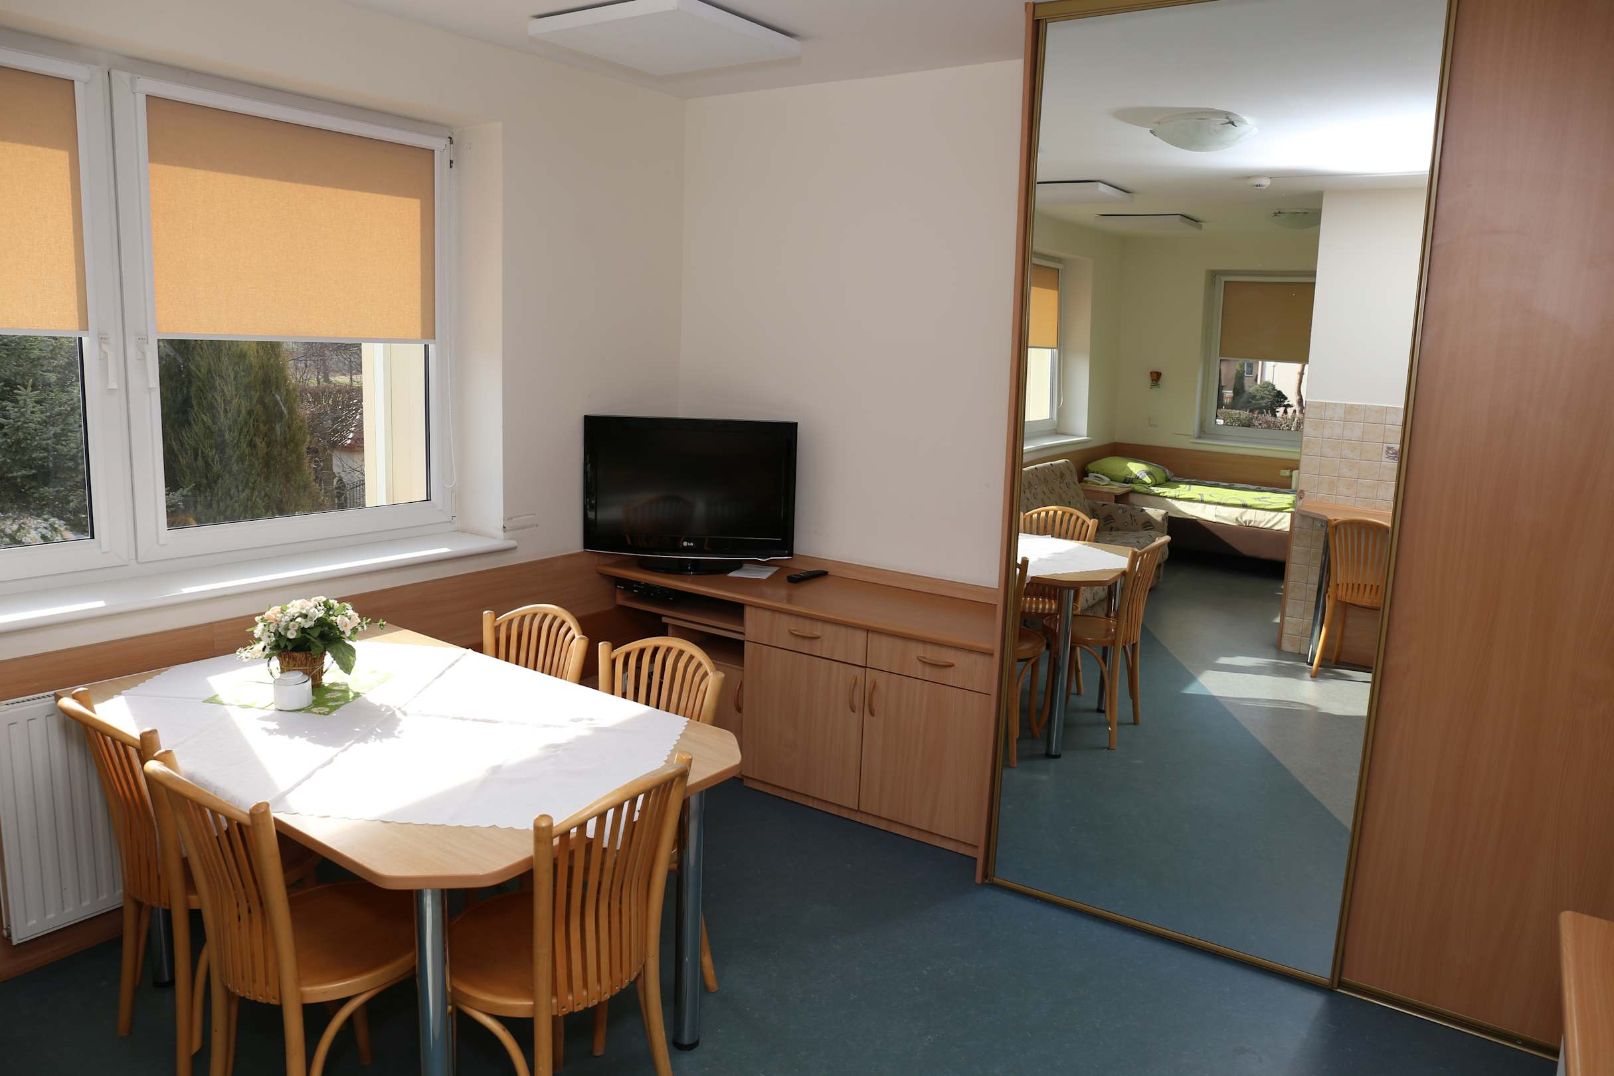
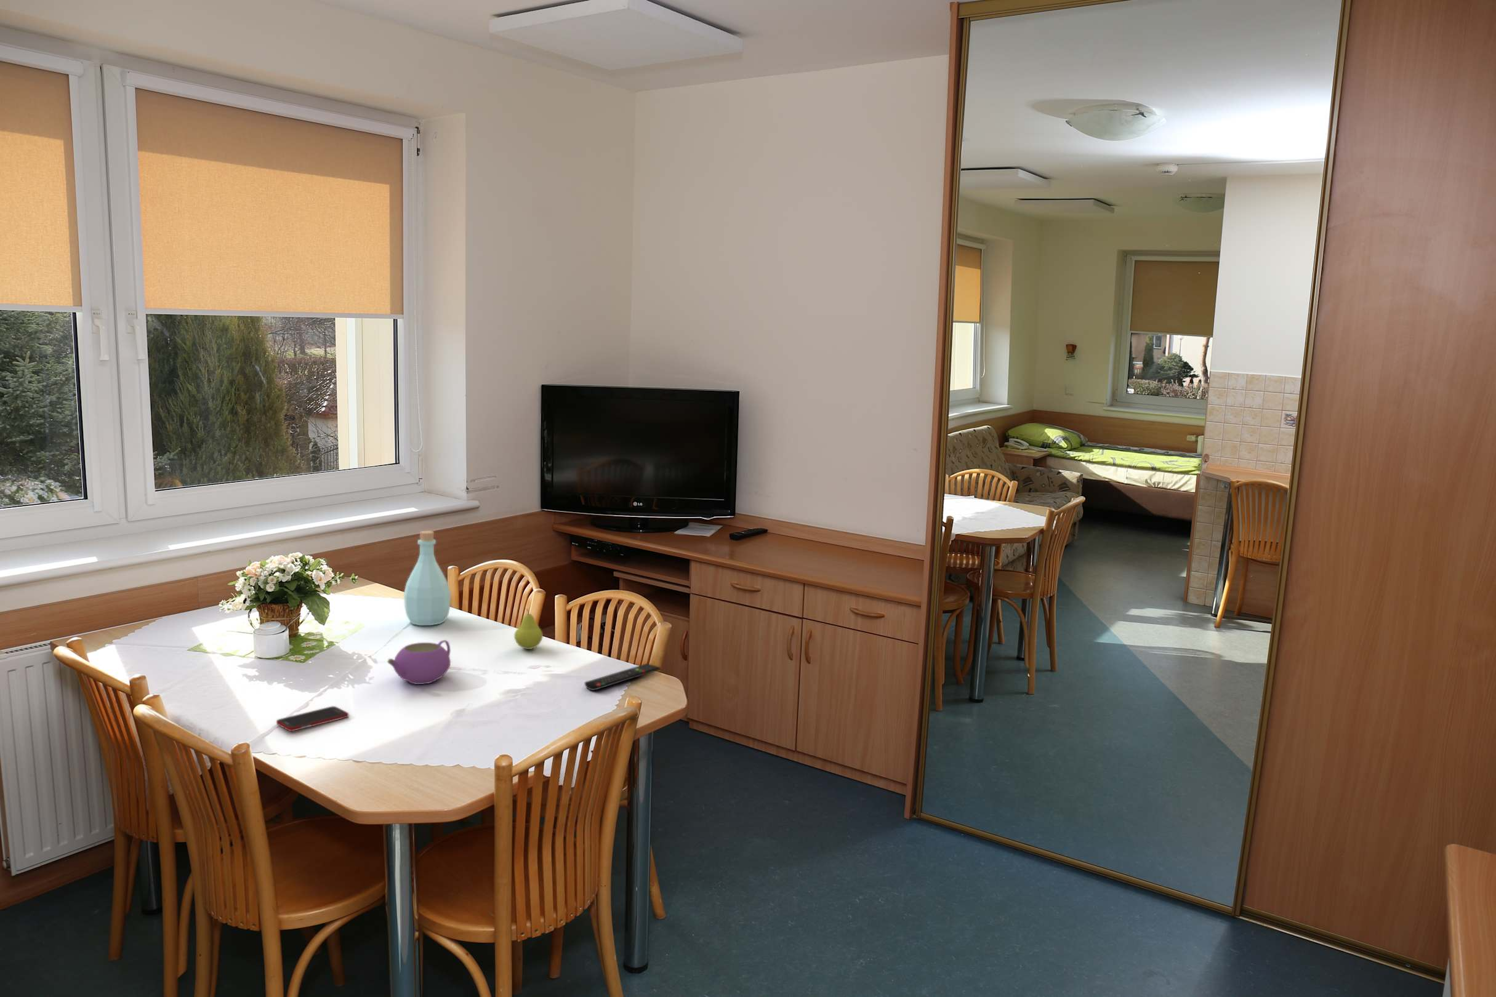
+ cell phone [276,705,350,732]
+ remote control [584,663,661,691]
+ bottle [403,531,451,625]
+ fruit [513,608,543,650]
+ teapot [387,640,451,685]
